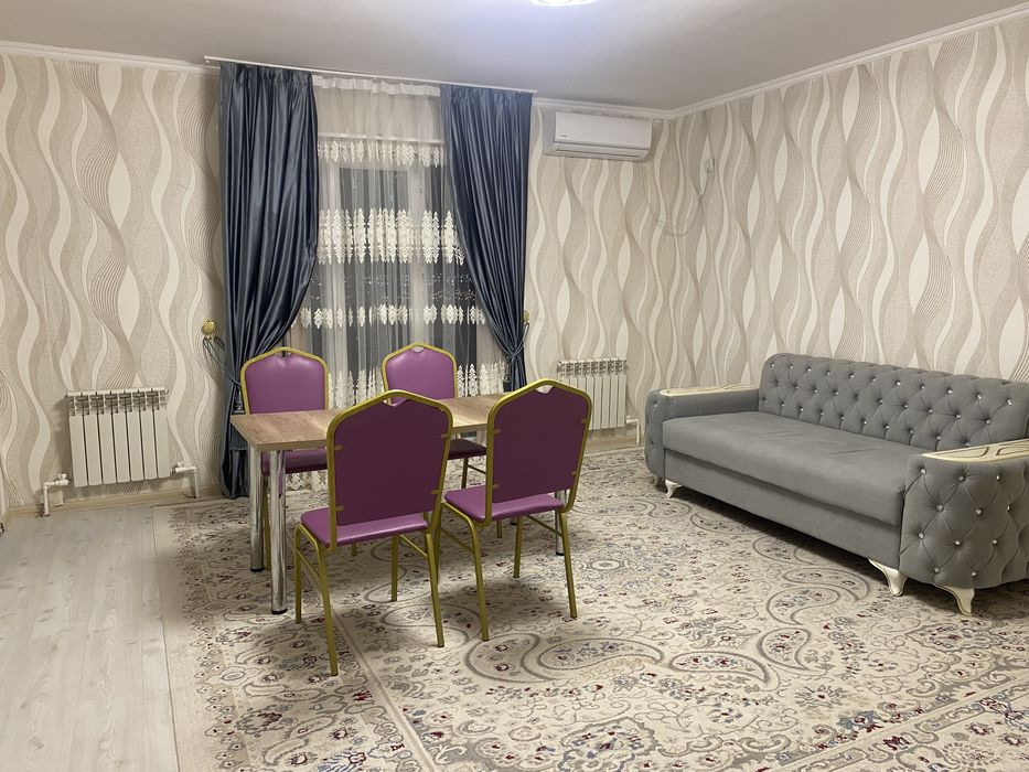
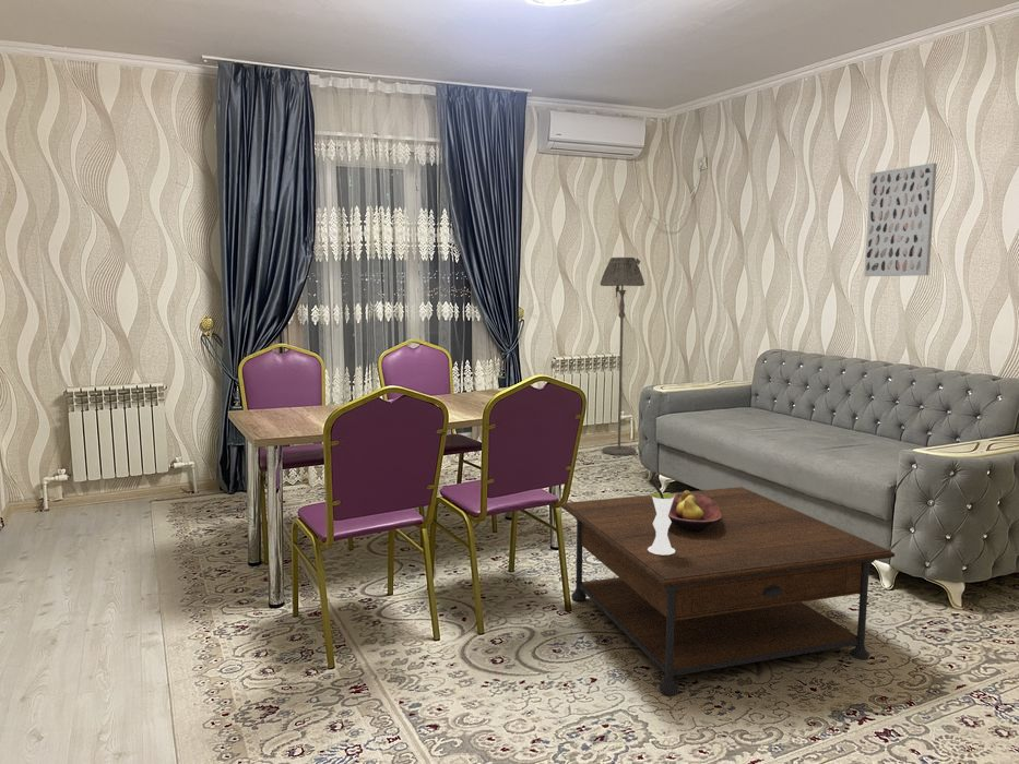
+ fruit bowl [668,489,722,533]
+ vase [648,477,676,556]
+ coffee table [560,486,896,696]
+ floor lamp [599,256,645,456]
+ wall art [863,162,938,277]
